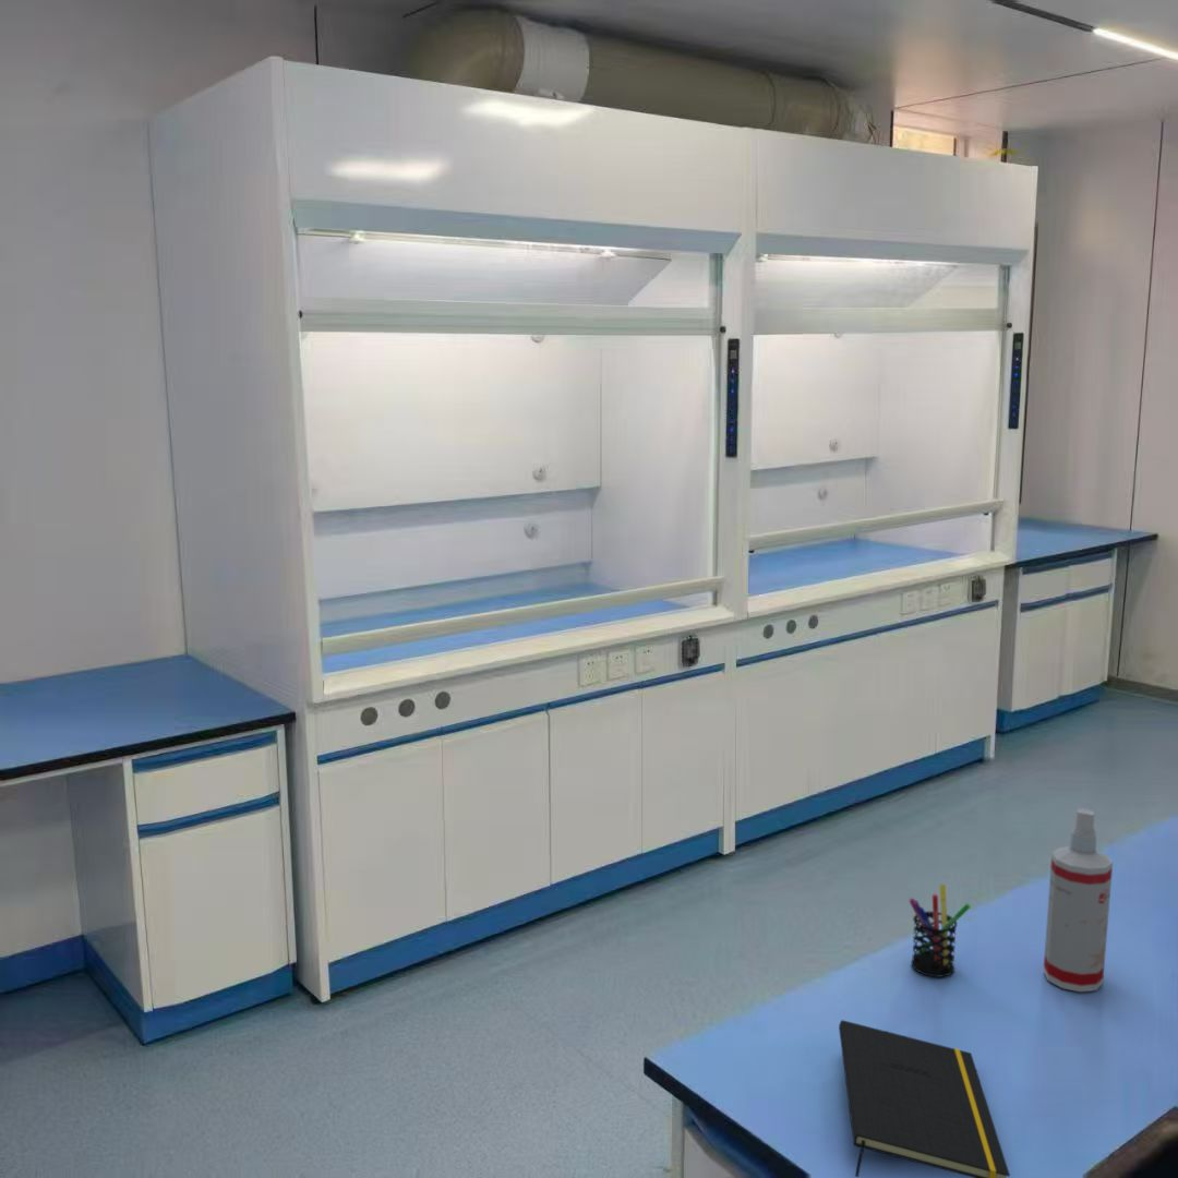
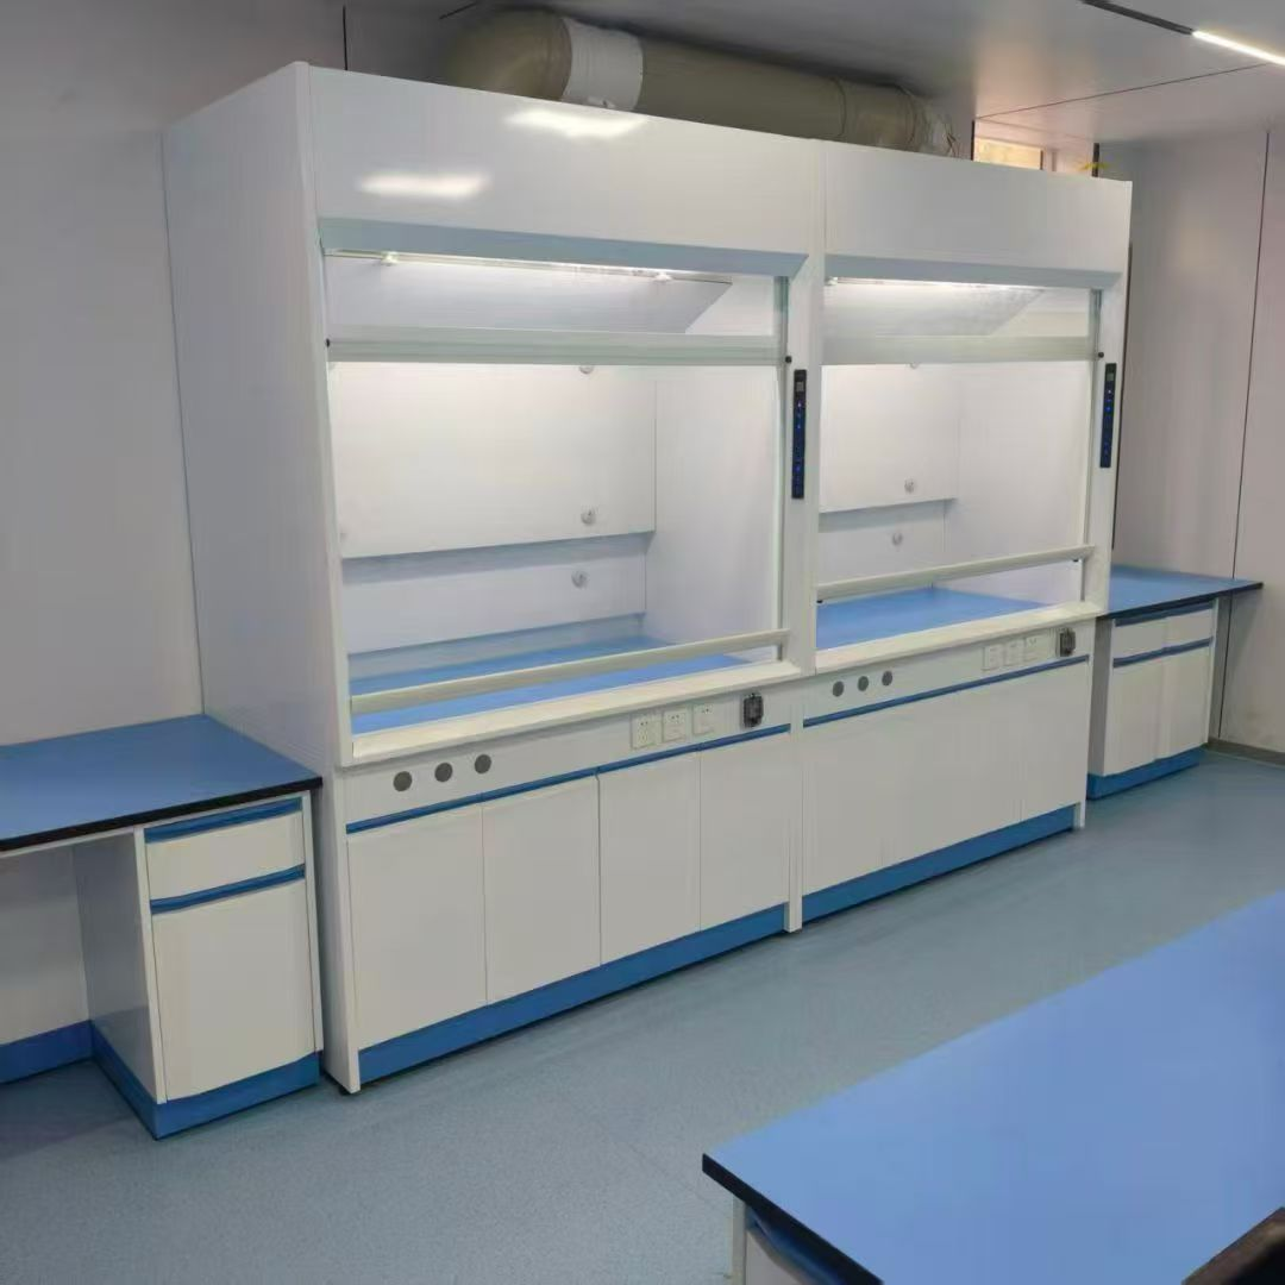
- pen holder [909,884,972,978]
- notepad [838,1019,1011,1178]
- spray bottle [1043,807,1114,993]
